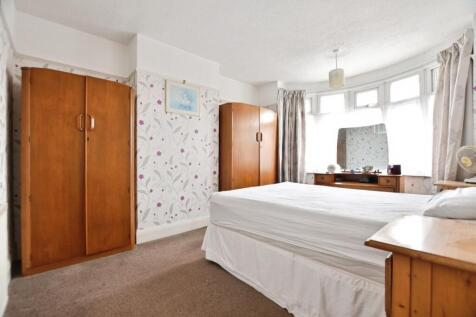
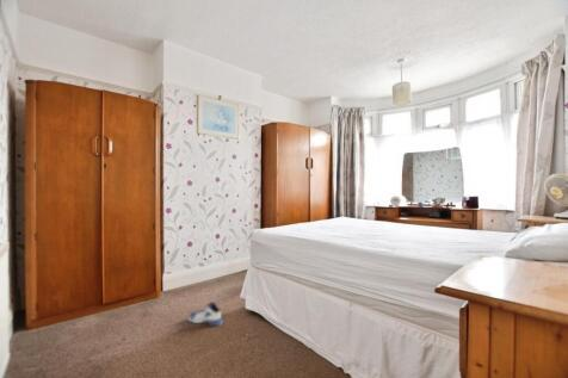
+ sneaker [187,300,224,327]
